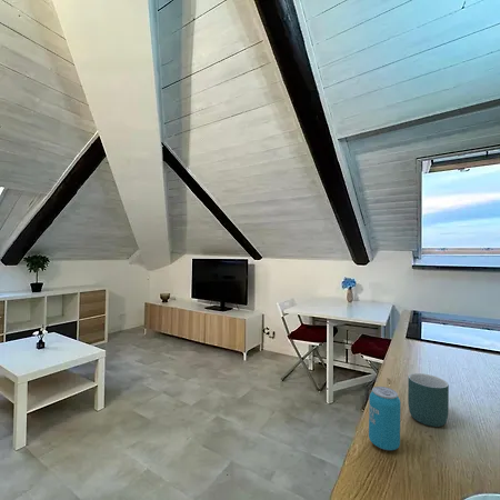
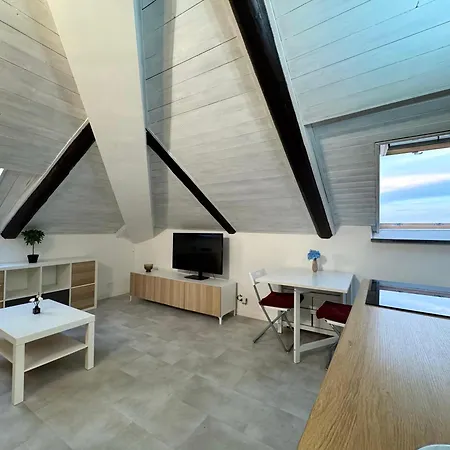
- mug [407,372,450,428]
- beverage can [368,386,402,451]
